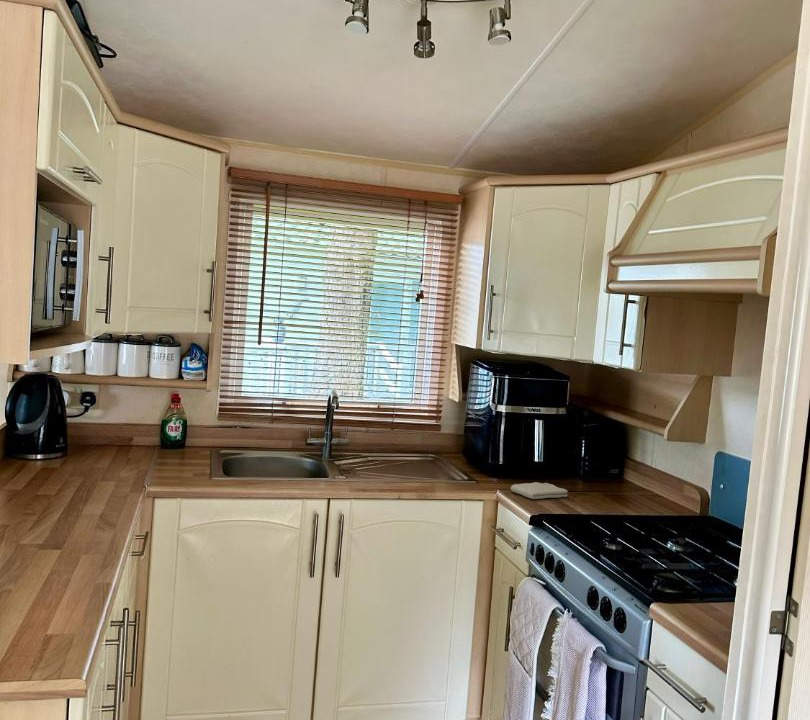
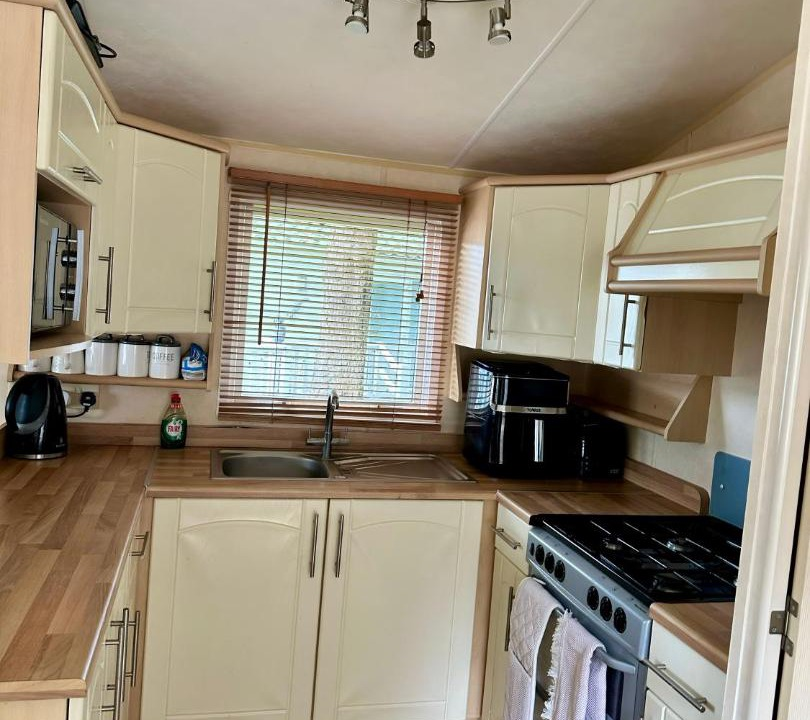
- washcloth [510,481,568,500]
